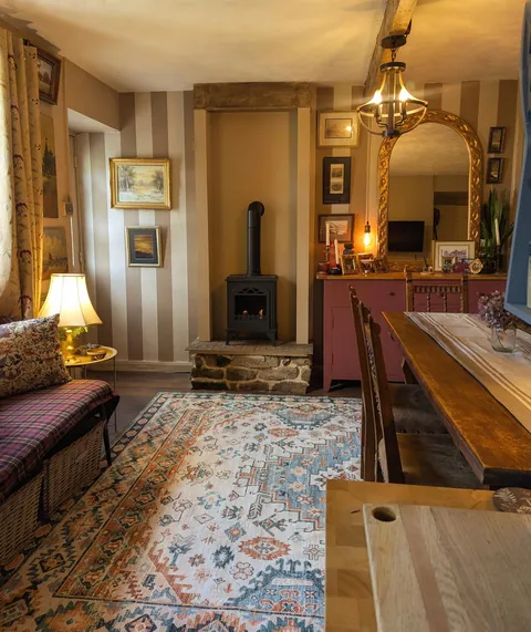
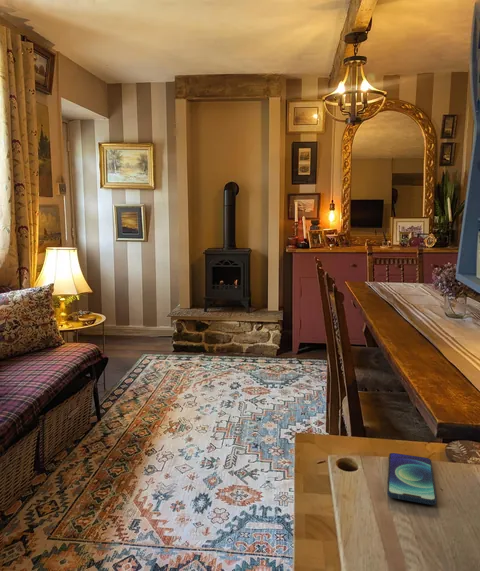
+ smartphone [386,452,438,506]
